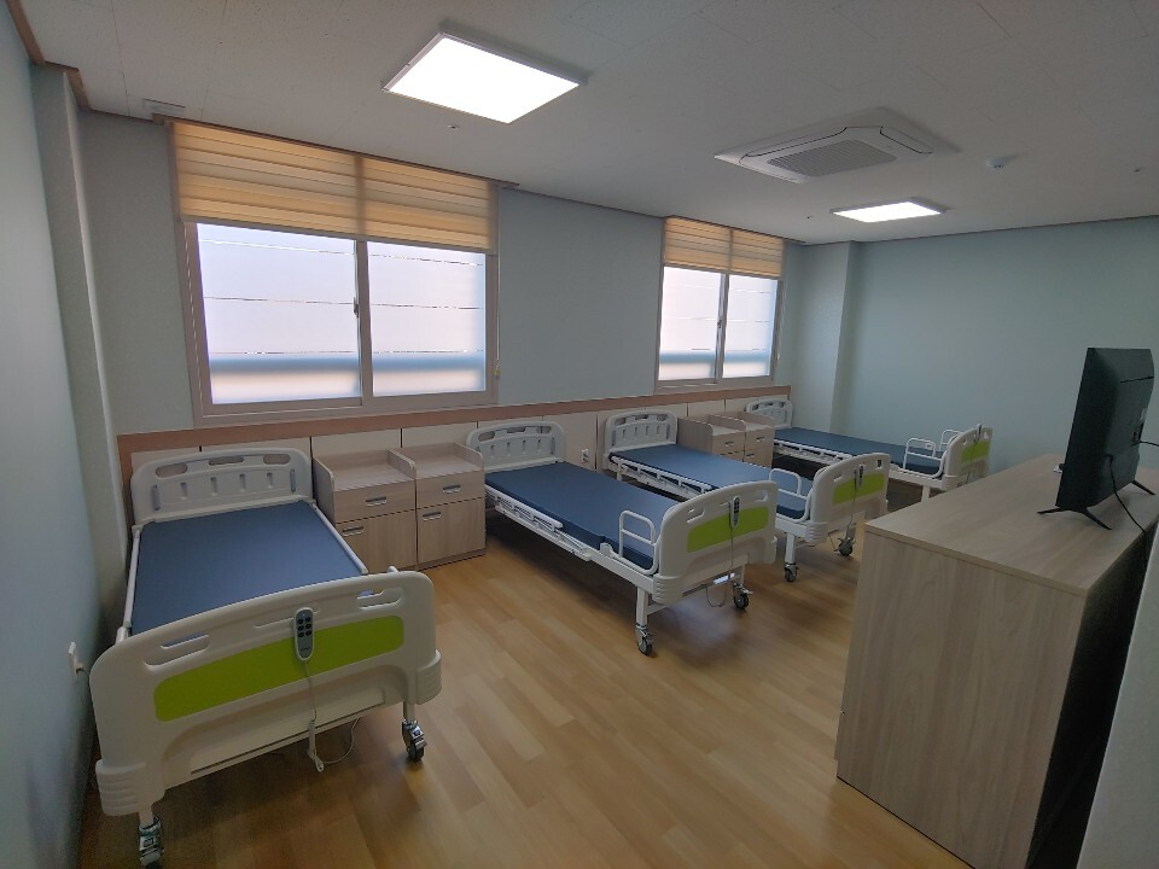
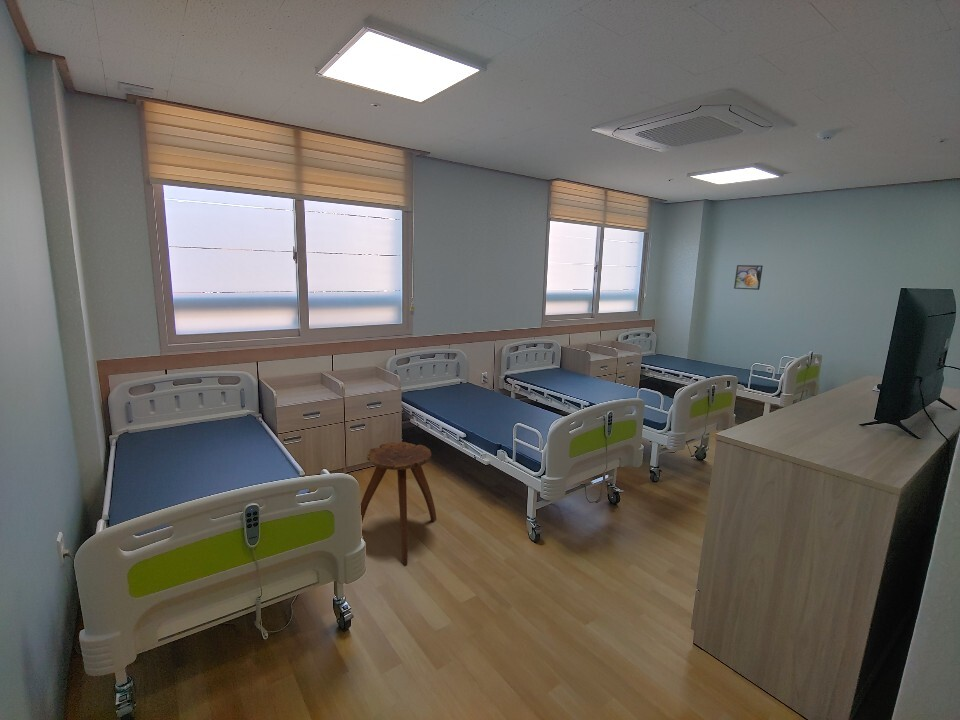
+ stool [360,441,437,566]
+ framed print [733,264,764,291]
